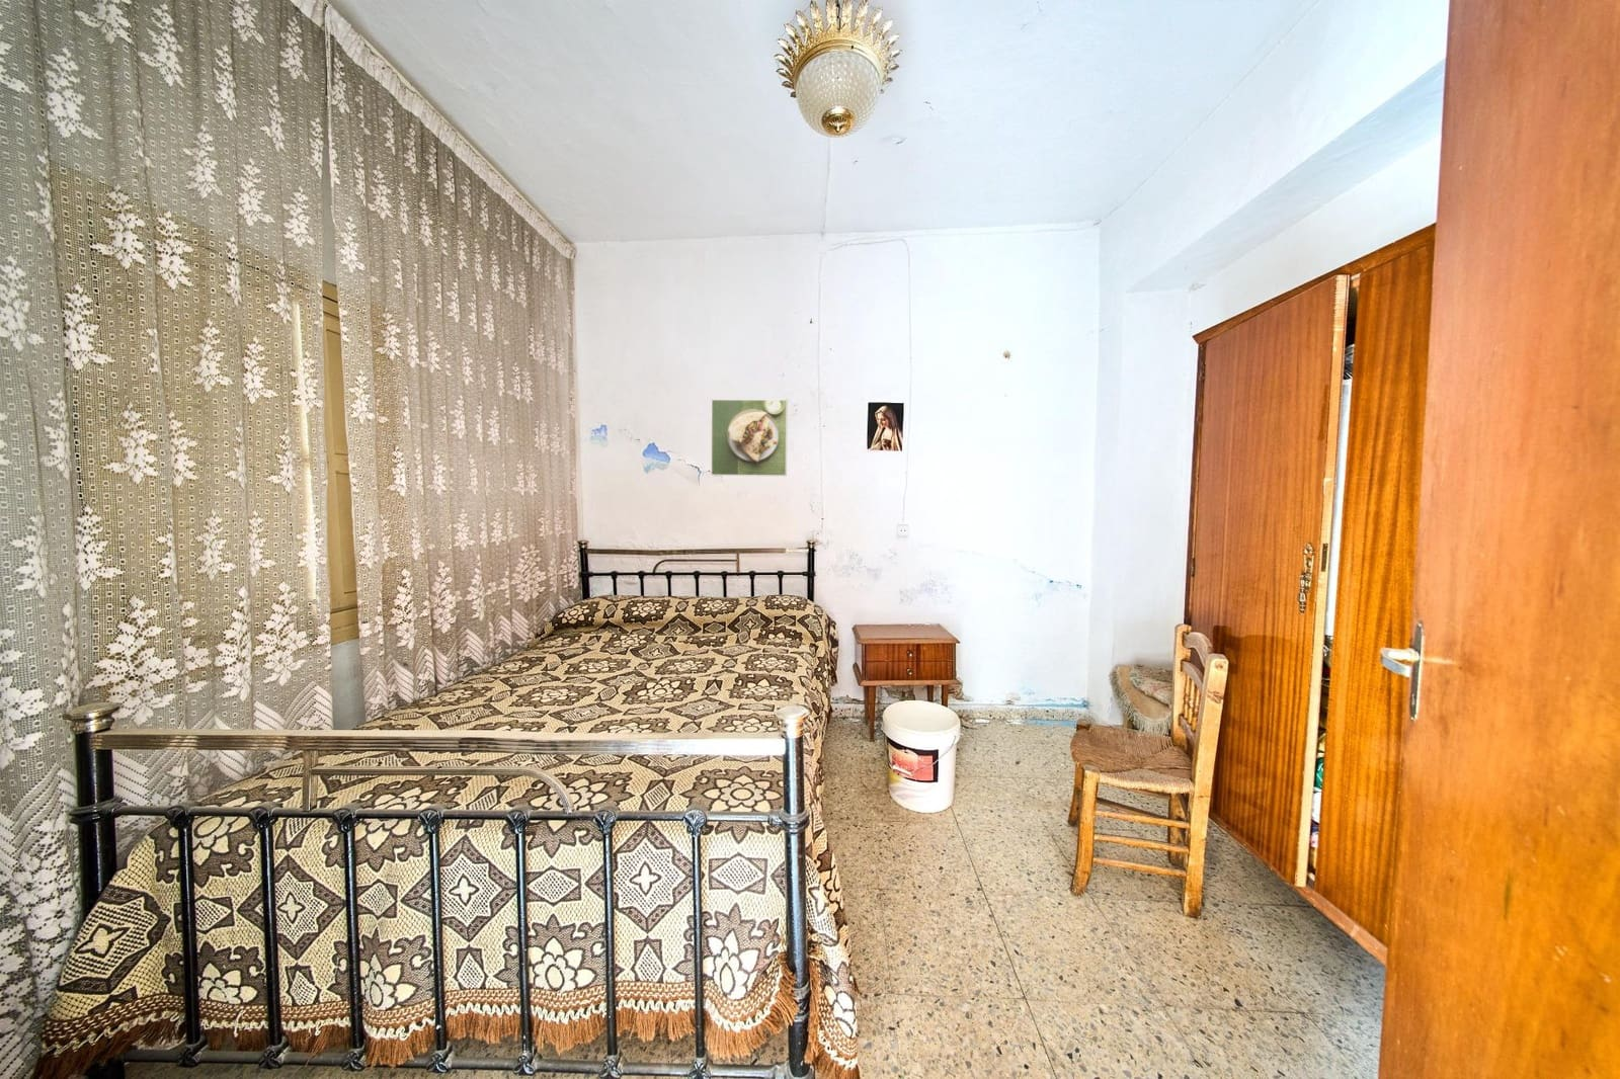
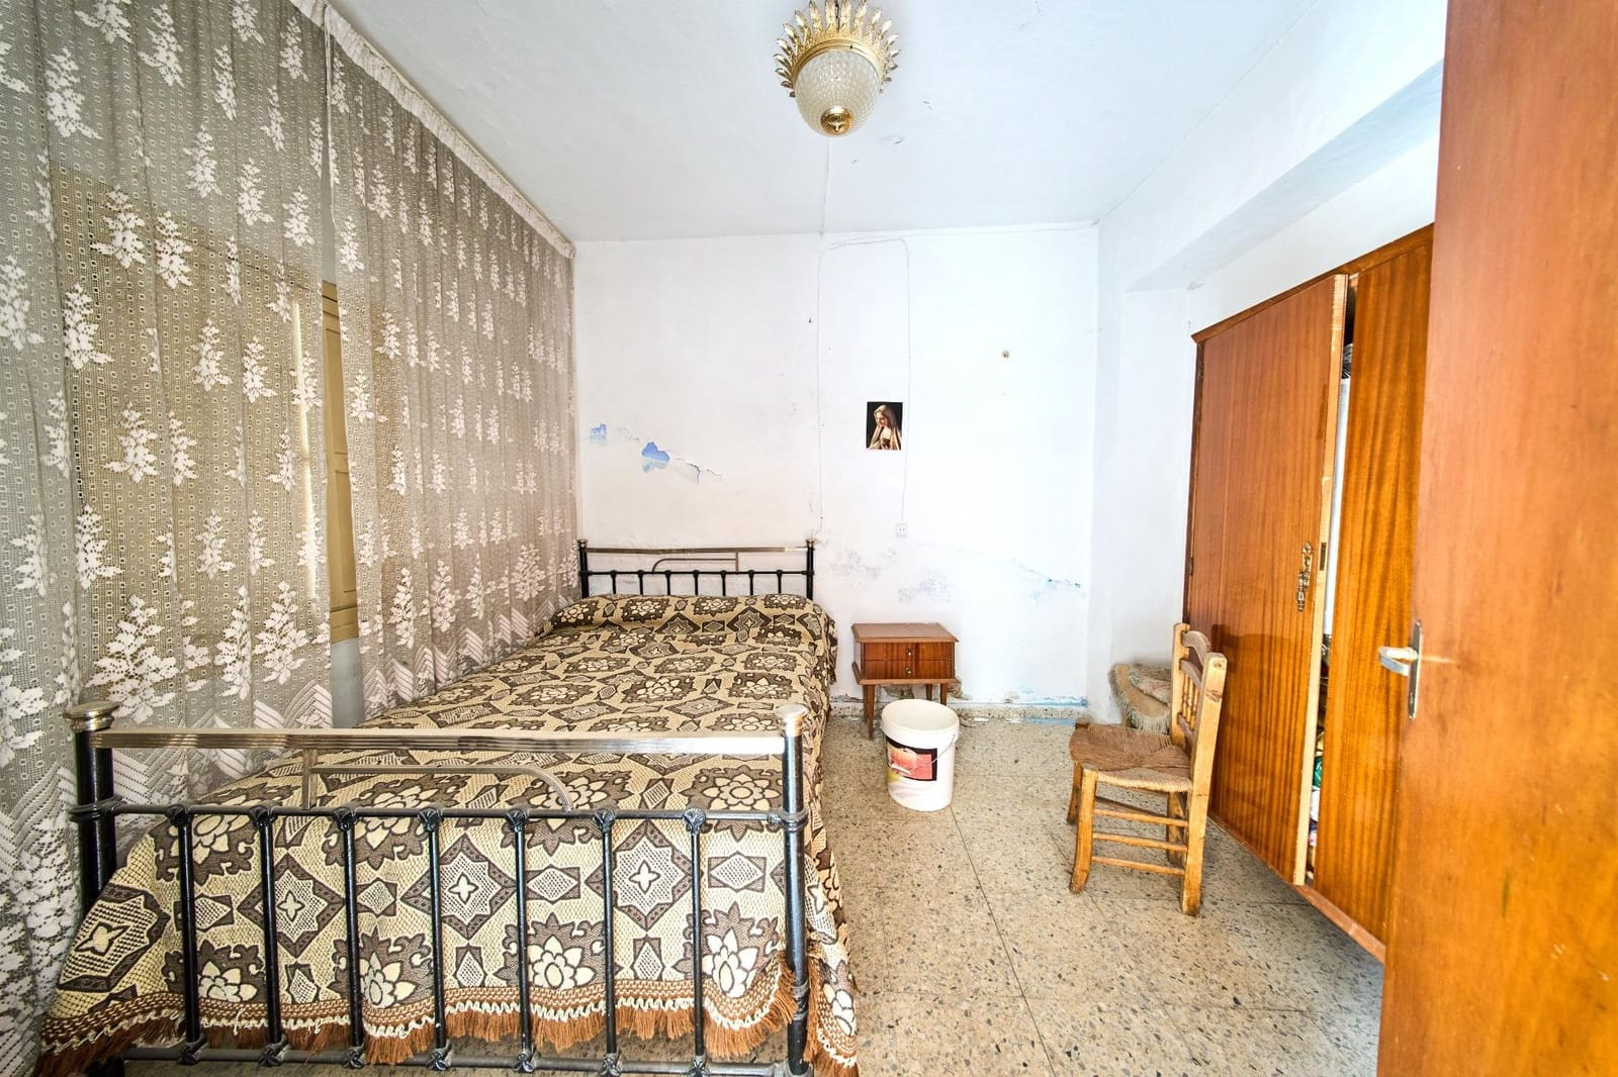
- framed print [709,399,789,477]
